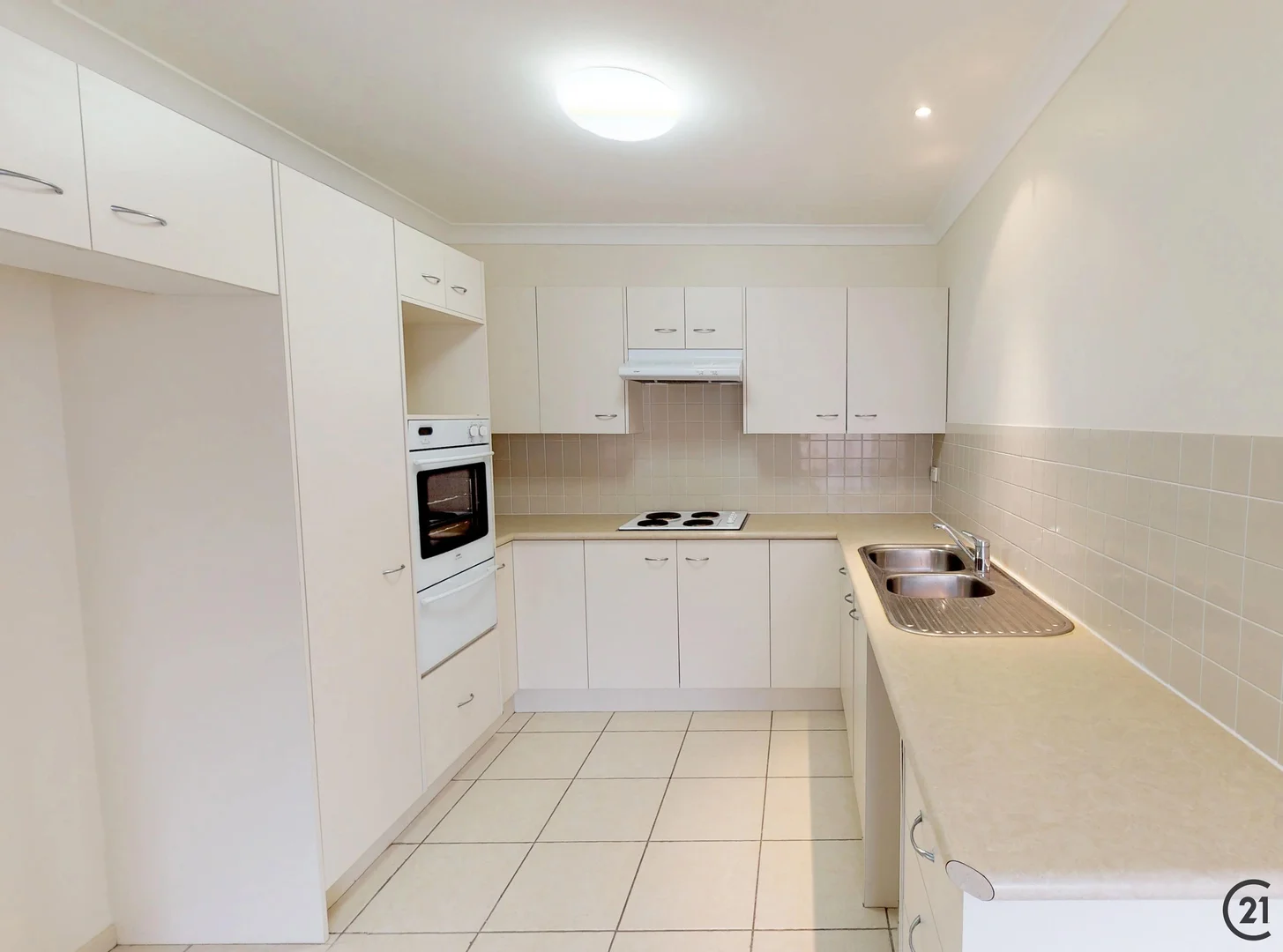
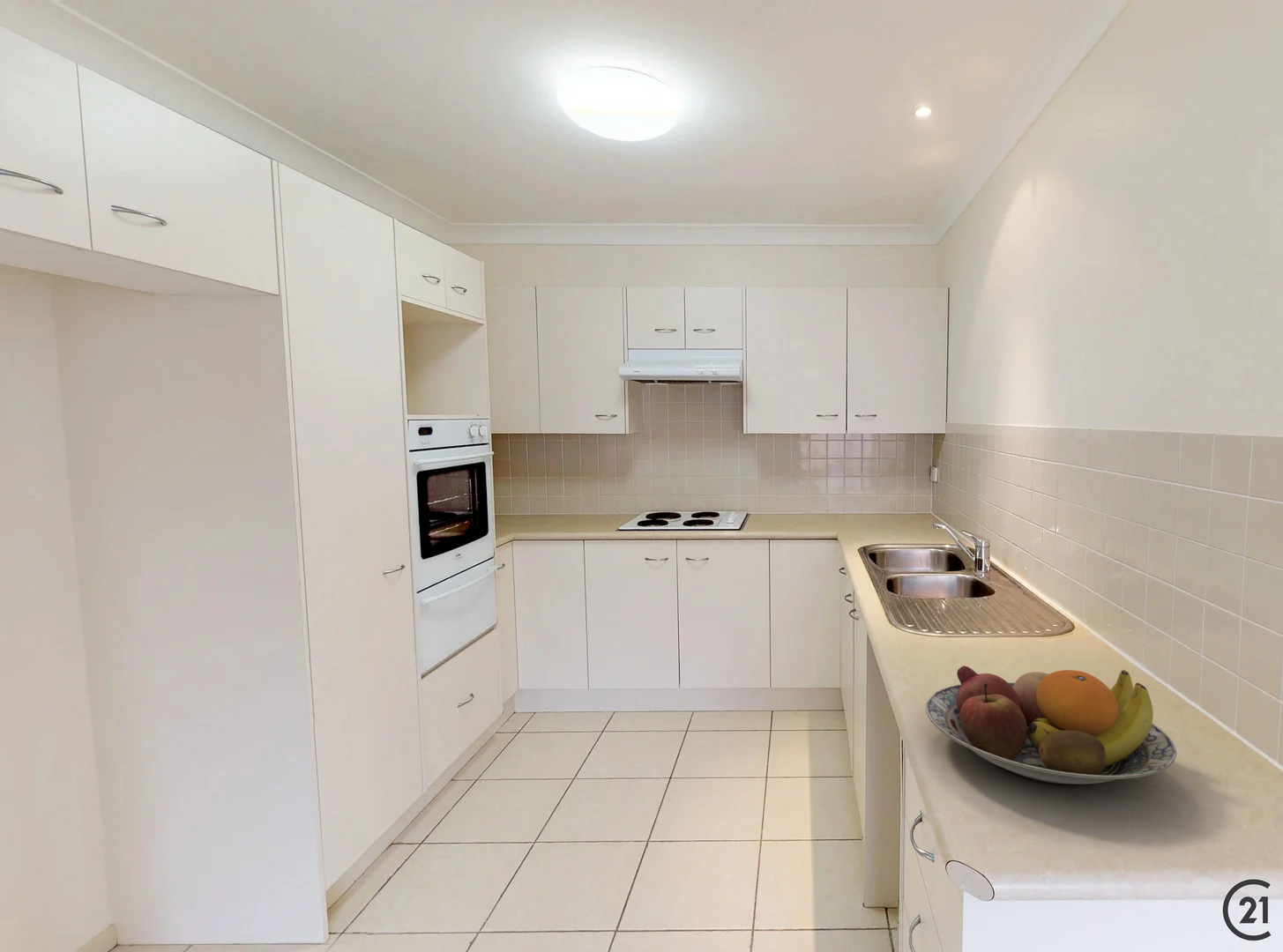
+ fruit bowl [925,665,1177,785]
